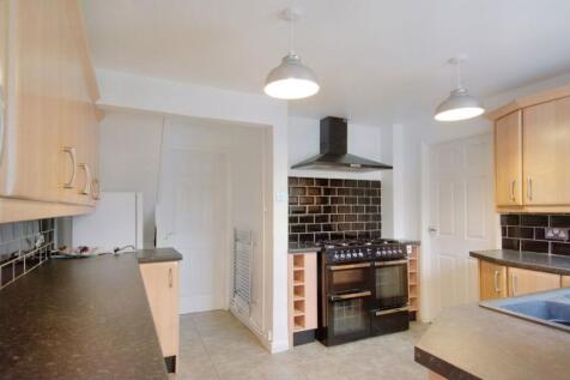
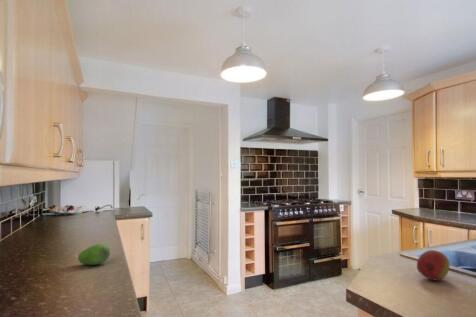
+ fruit [77,243,111,266]
+ fruit [416,249,451,282]
